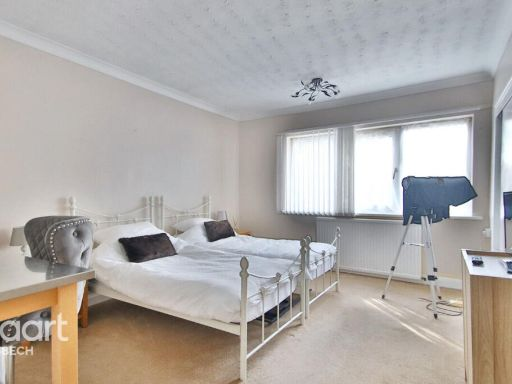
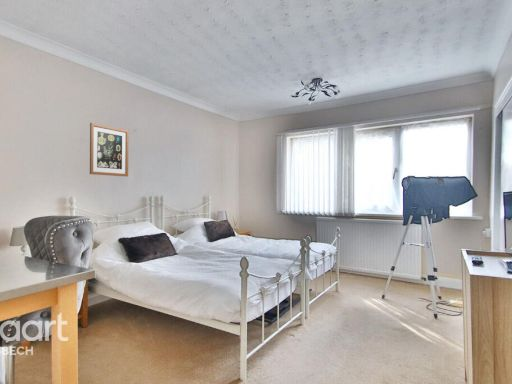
+ wall art [89,122,130,177]
